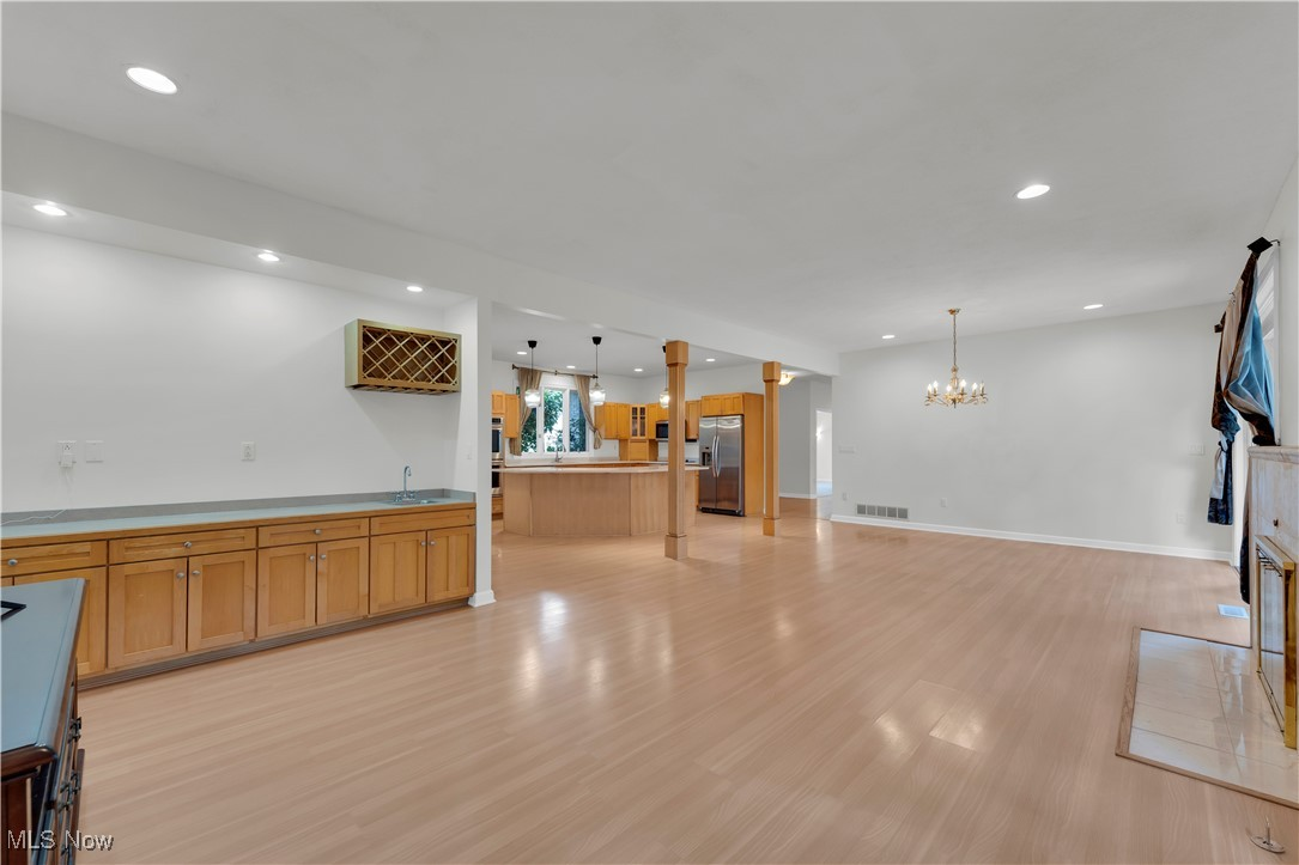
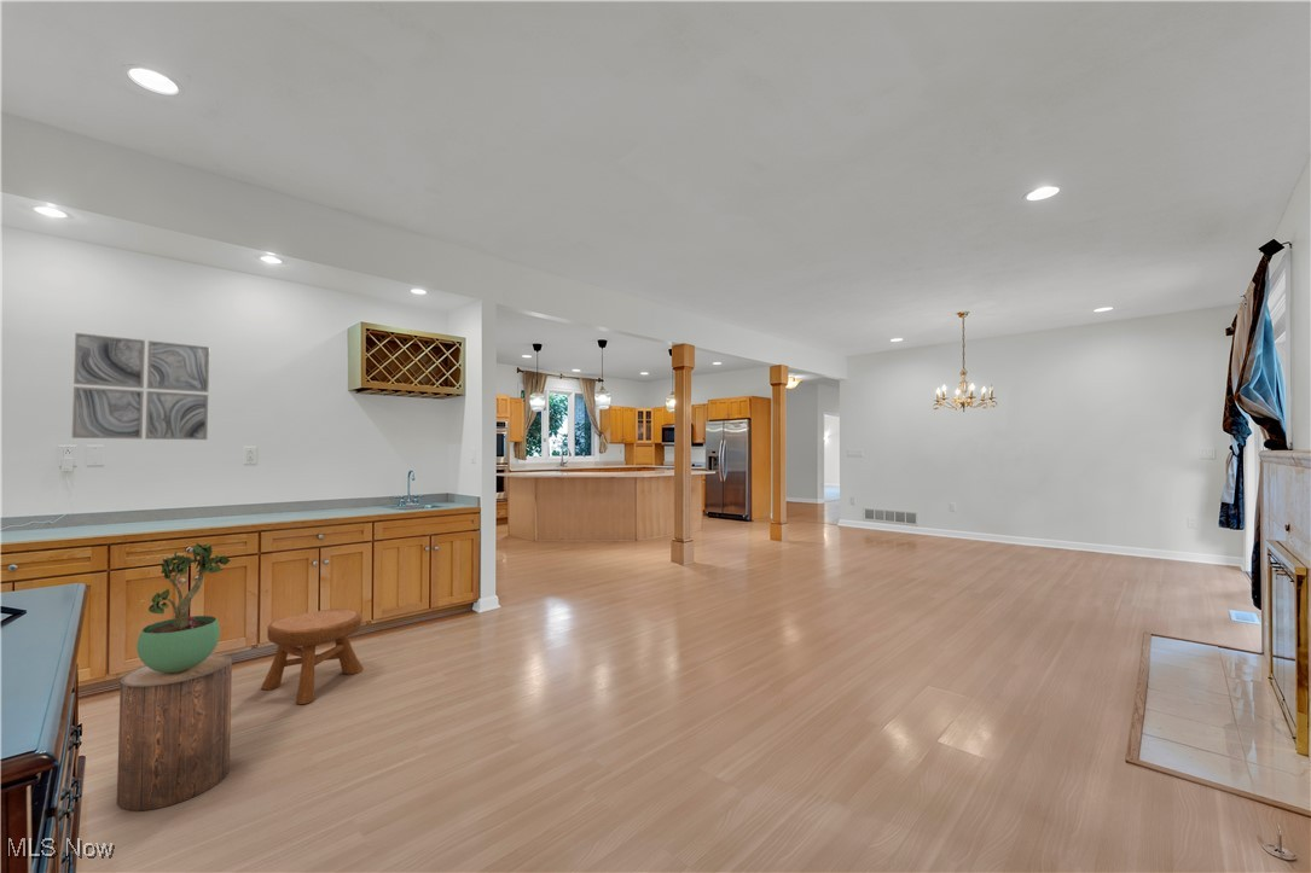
+ stool [260,607,365,705]
+ stool [116,652,233,811]
+ potted plant [135,541,231,673]
+ wall art [71,332,210,441]
